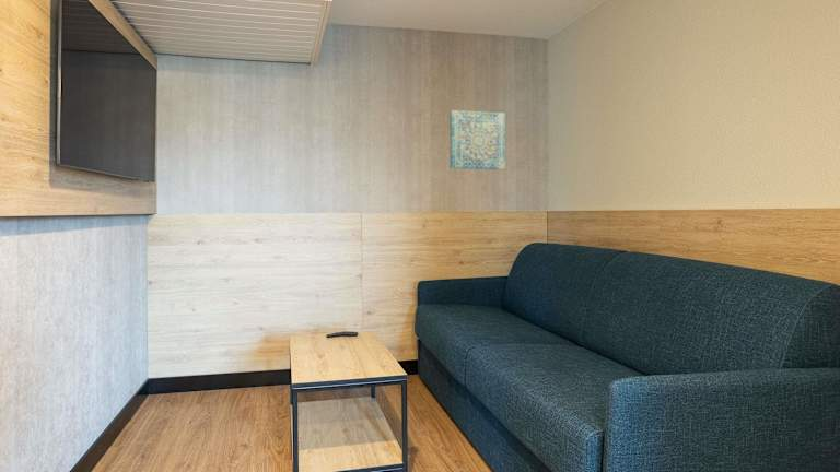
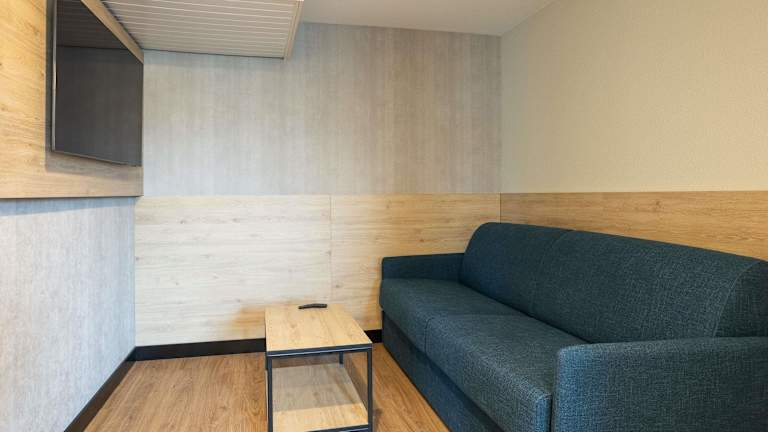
- wall art [448,109,506,170]
